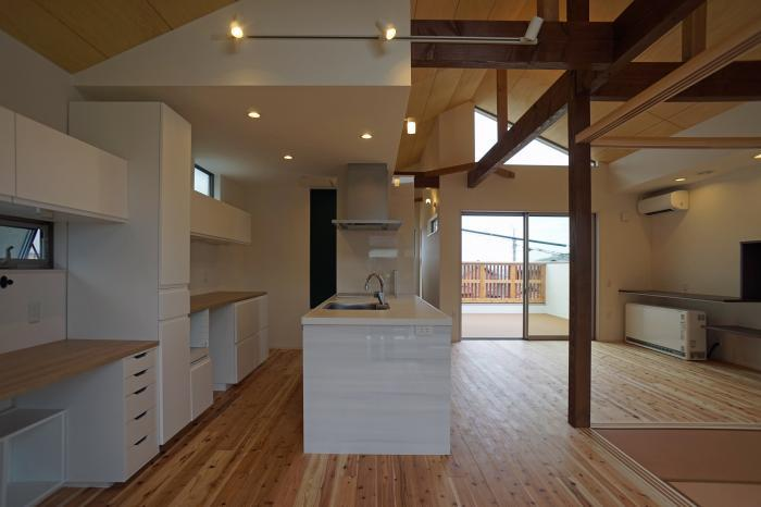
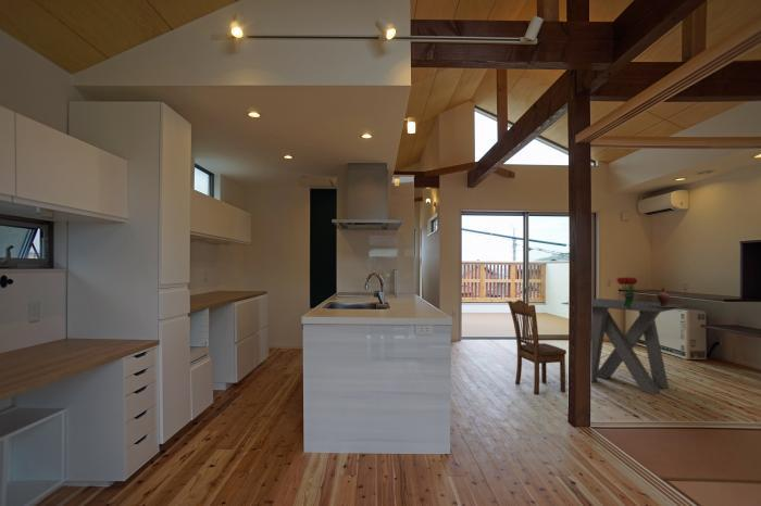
+ dining table [560,298,691,395]
+ ceramic jug [647,284,684,309]
+ dining chair [507,299,567,396]
+ bouquet [615,277,638,308]
